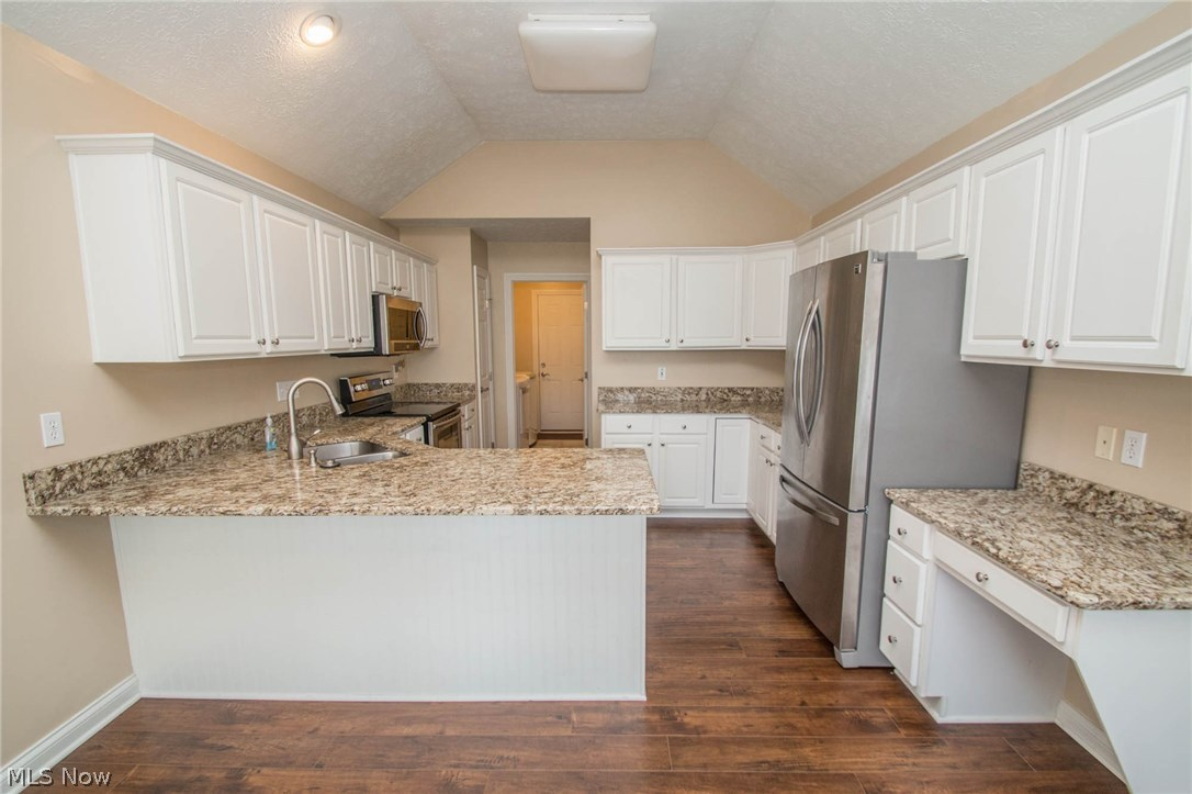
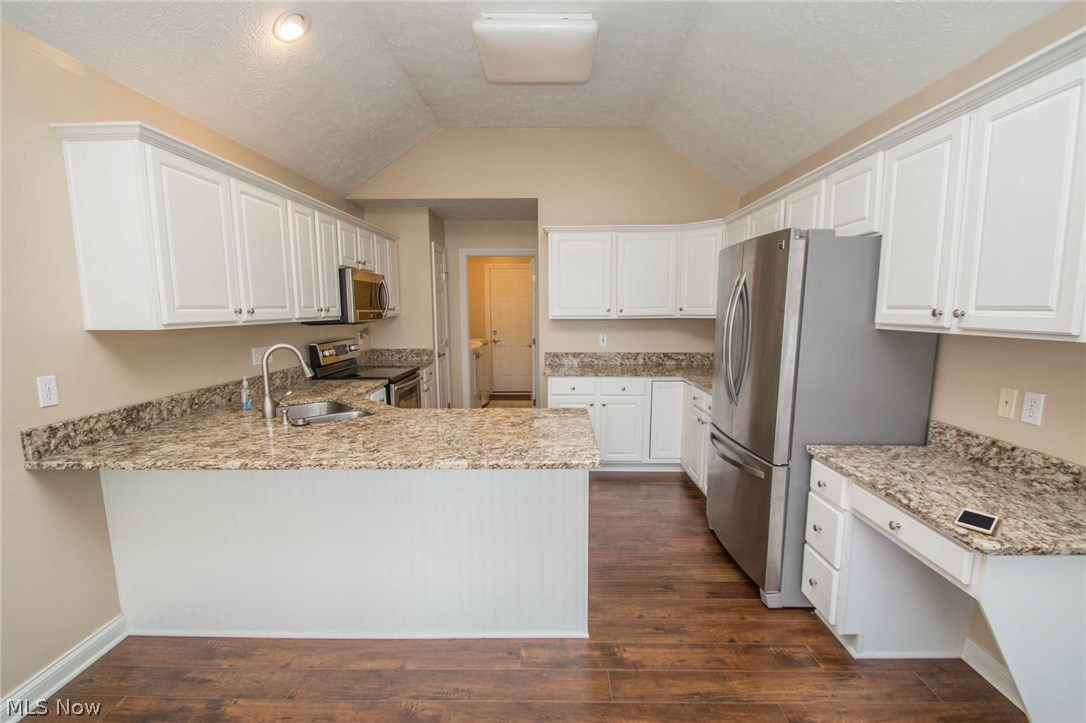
+ cell phone [953,507,999,535]
